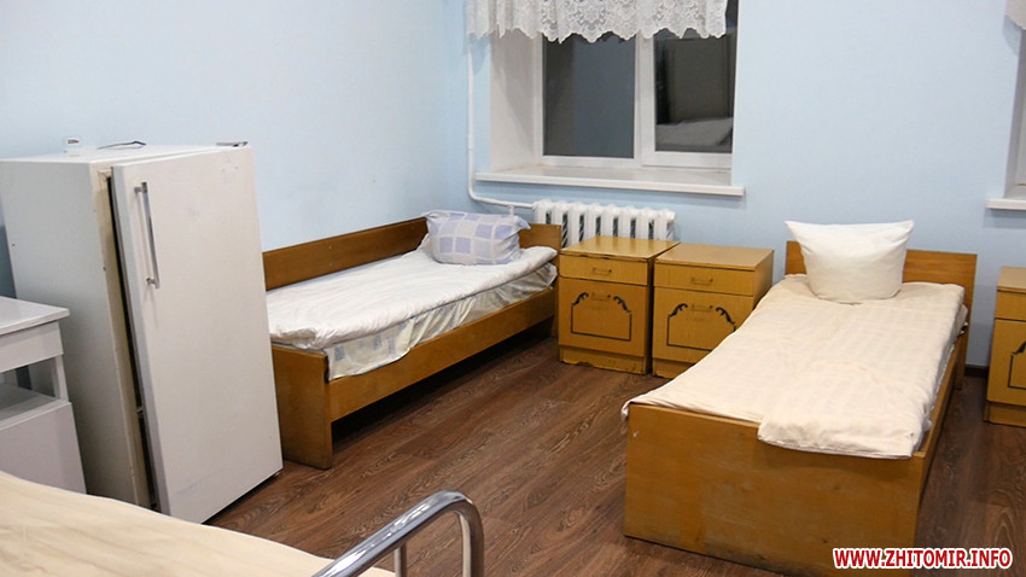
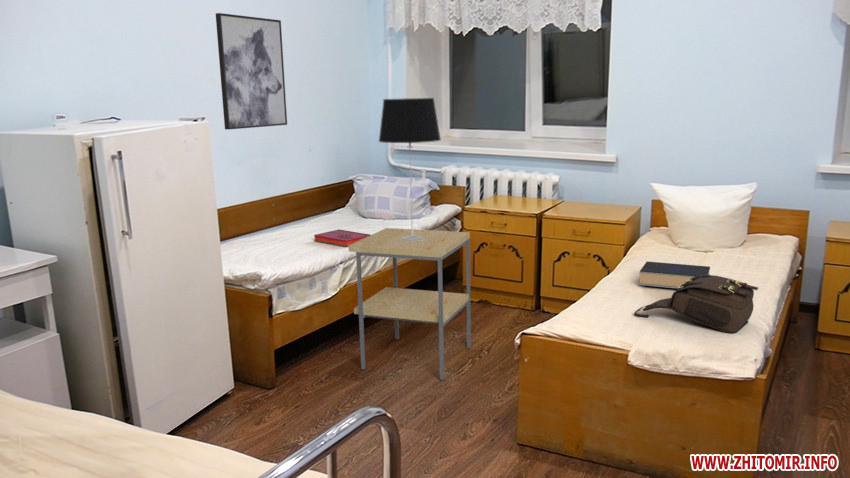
+ side table [348,227,472,381]
+ book [638,260,711,289]
+ table lamp [378,97,442,241]
+ wall art [215,12,288,130]
+ hardback book [313,229,371,248]
+ satchel [633,274,759,335]
